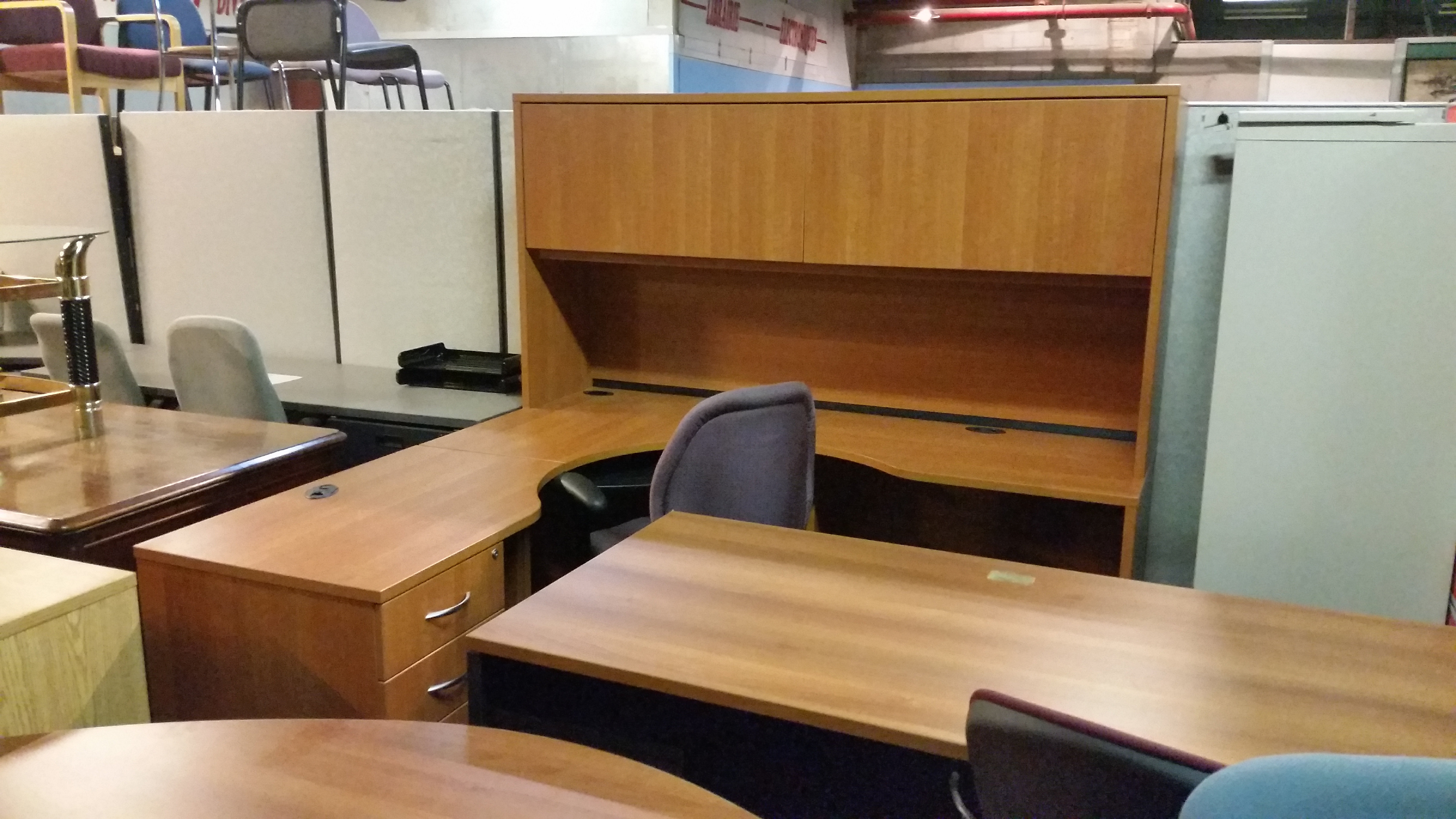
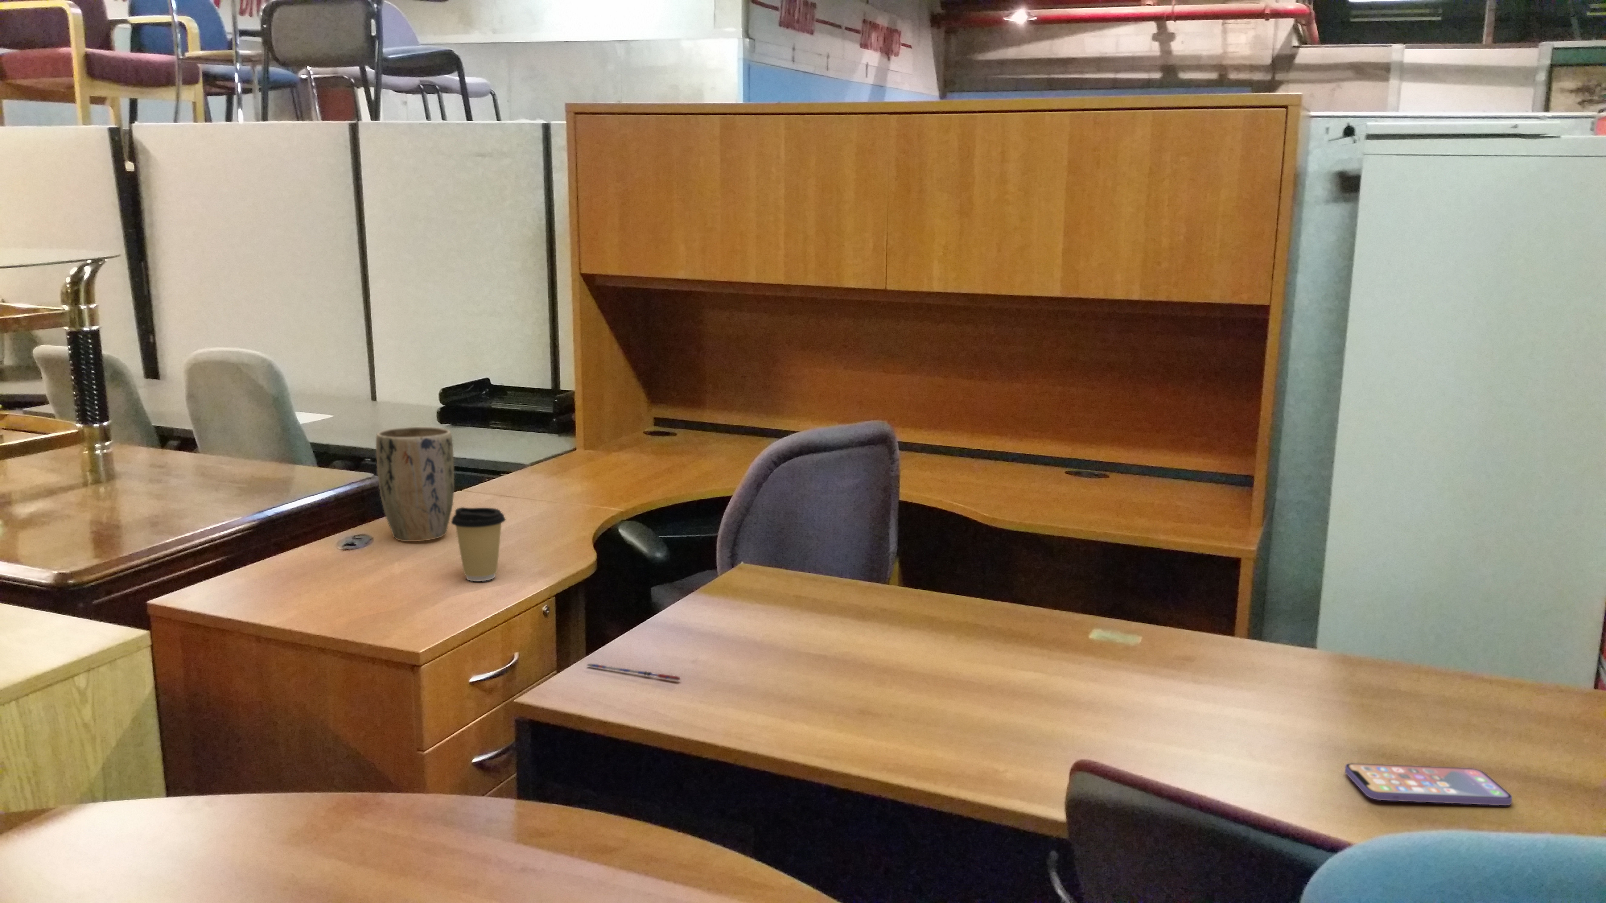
+ pen [586,663,681,681]
+ coffee cup [450,507,506,582]
+ smartphone [1345,763,1512,806]
+ plant pot [376,427,454,541]
